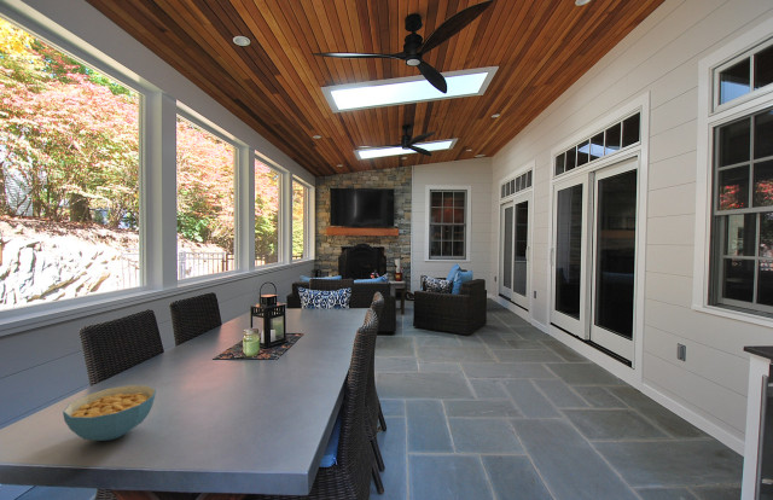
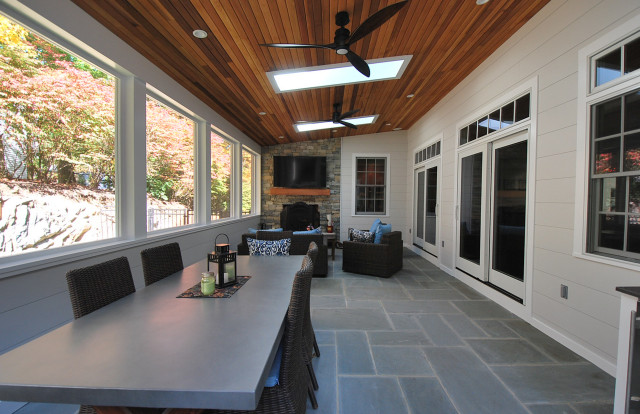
- cereal bowl [62,384,157,442]
